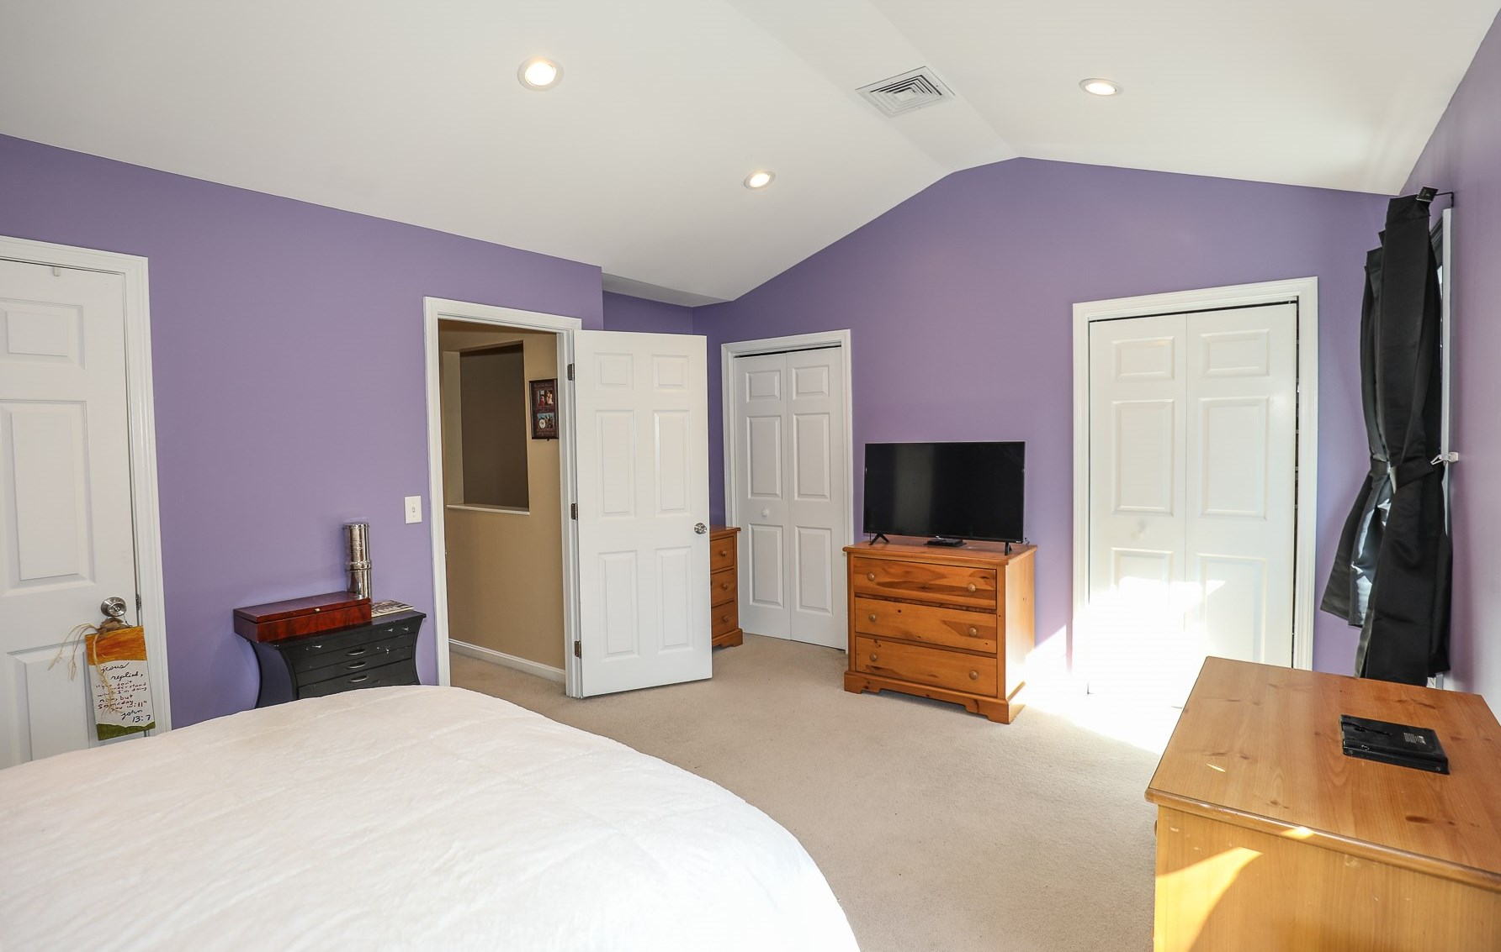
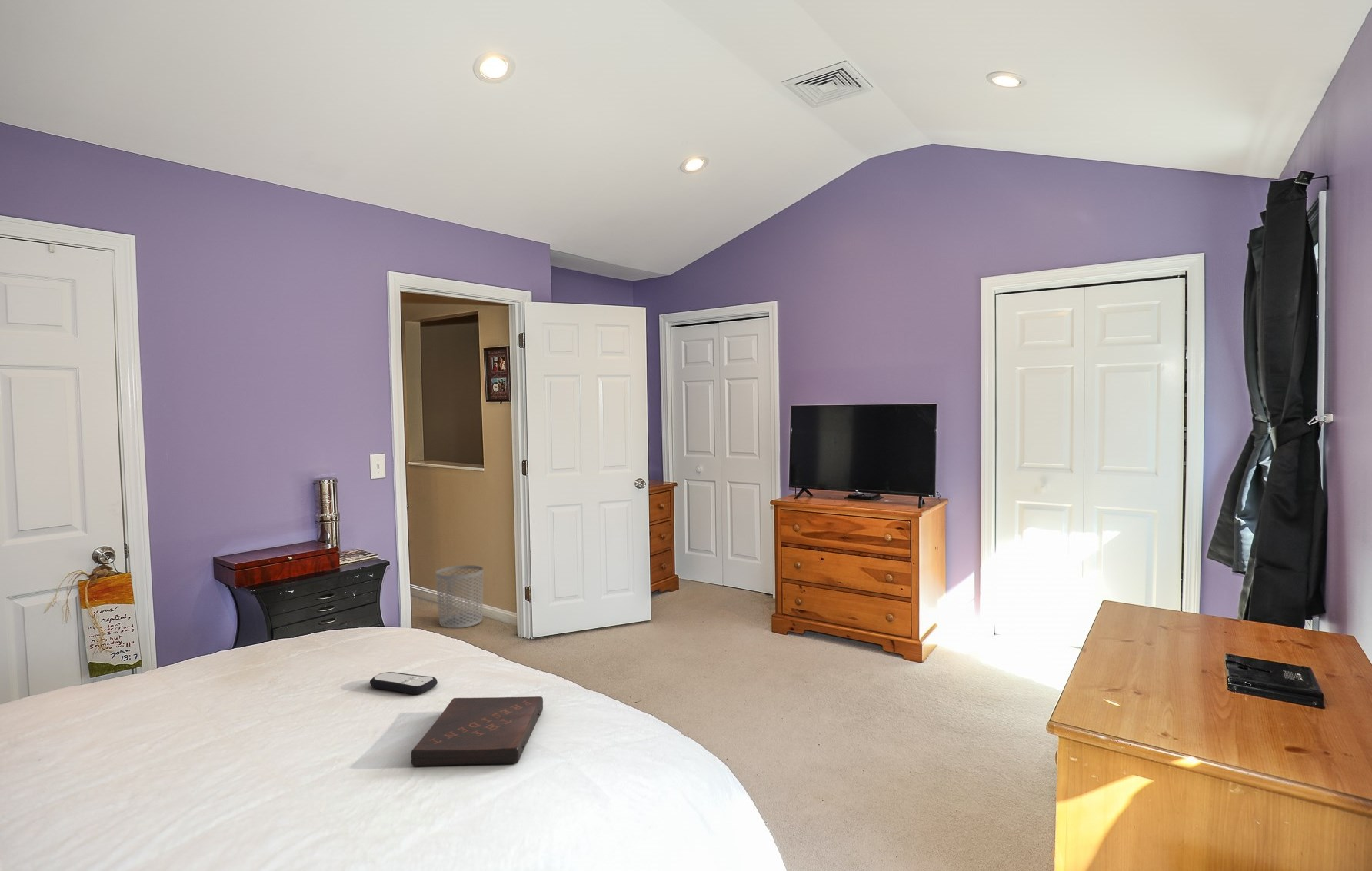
+ book [411,696,544,767]
+ waste bin [435,564,484,629]
+ remote control [369,671,438,695]
